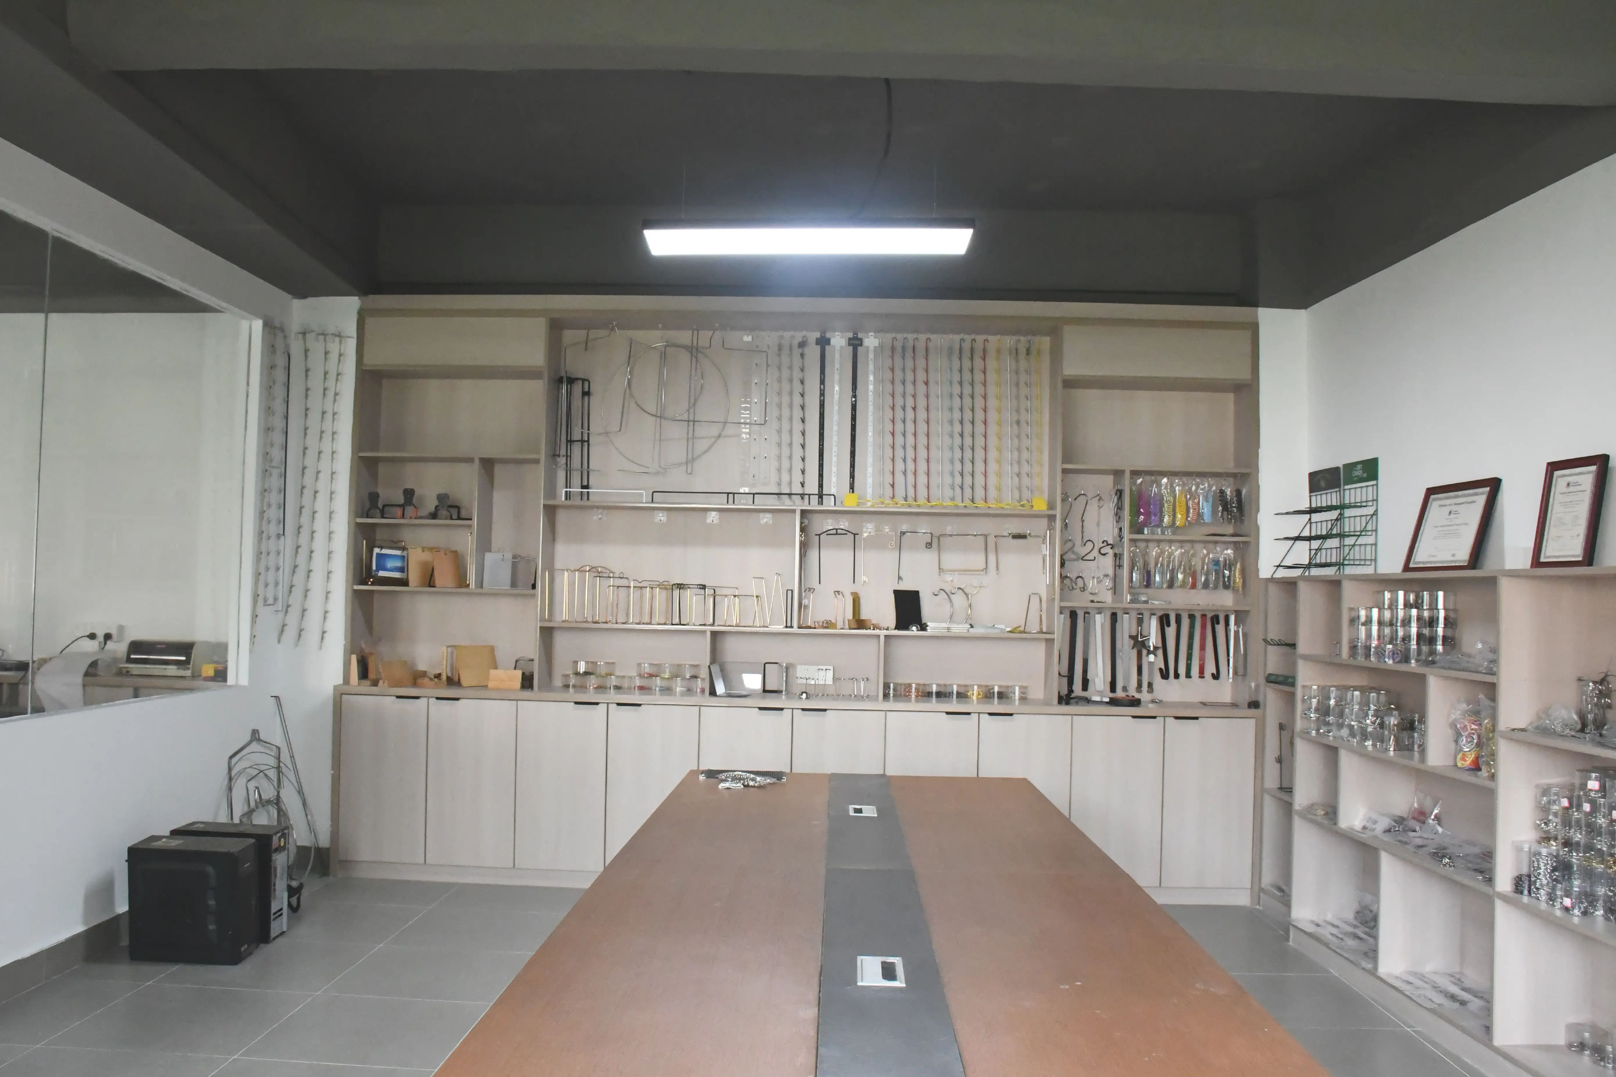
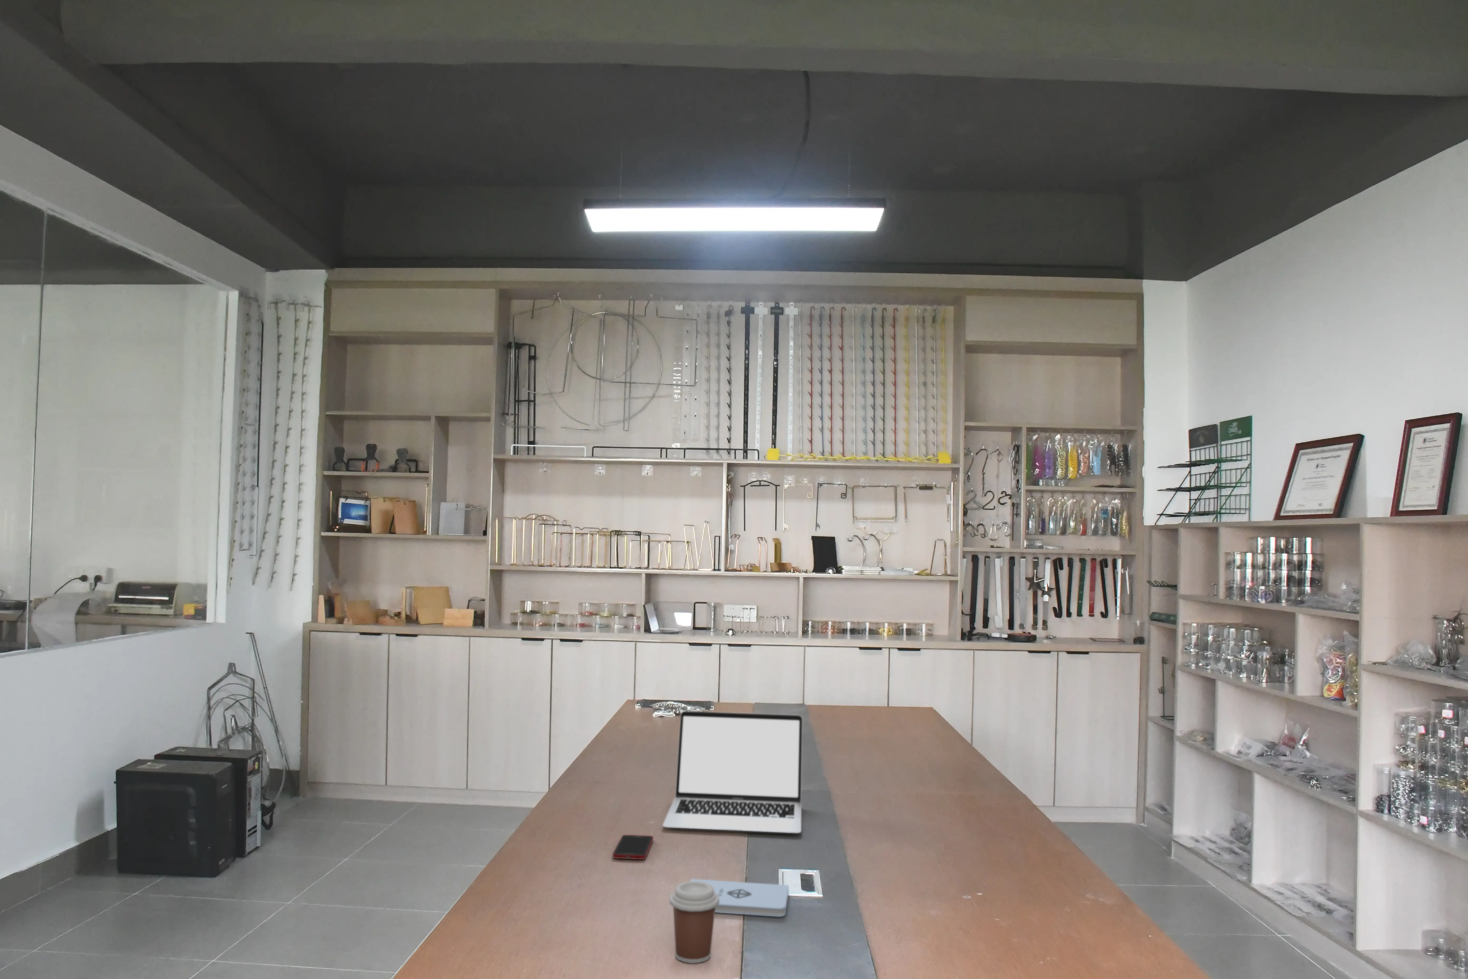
+ coffee cup [670,881,720,964]
+ notepad [690,878,790,917]
+ laptop [662,710,803,834]
+ cell phone [613,835,654,860]
